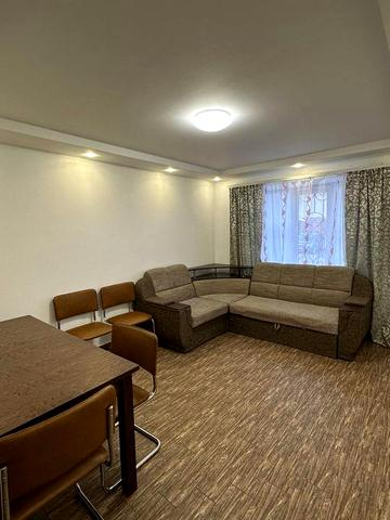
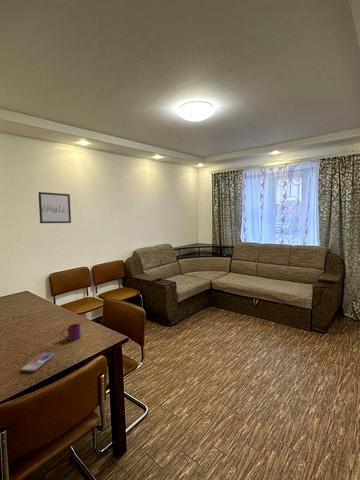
+ smartphone [20,352,55,373]
+ mug [61,323,82,341]
+ wall art [37,191,72,224]
